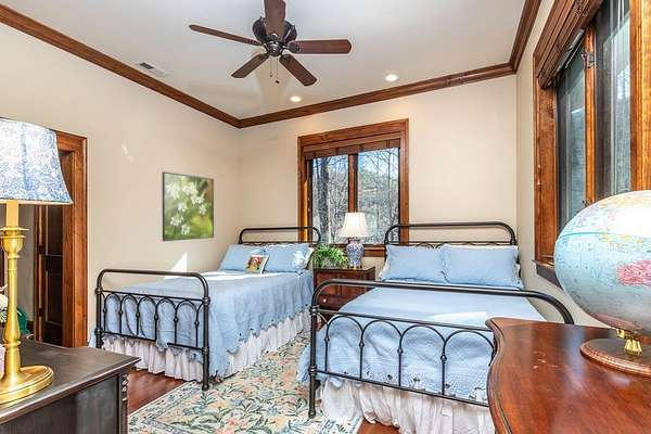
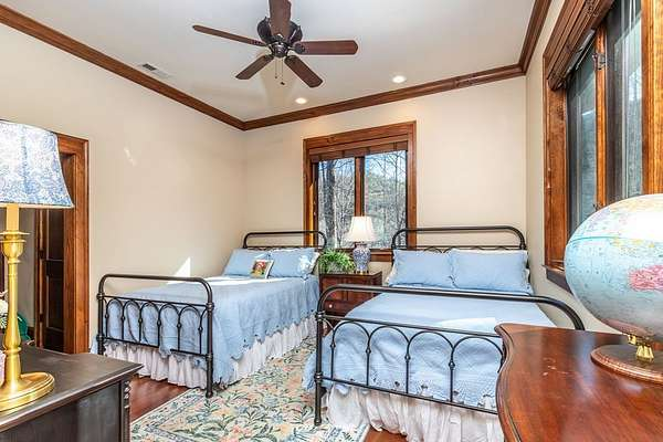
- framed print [162,170,215,242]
